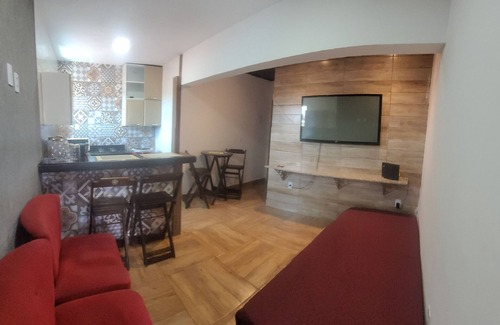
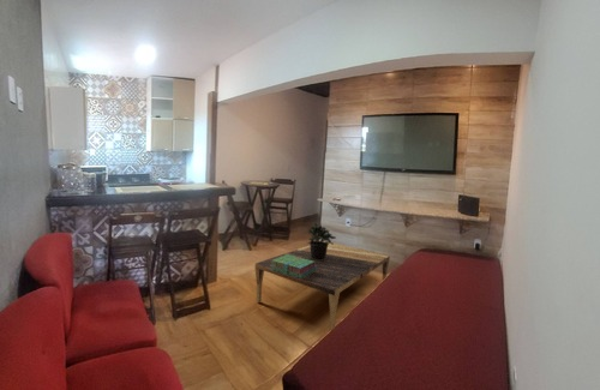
+ coffee table [254,240,391,332]
+ potted plant [307,222,337,260]
+ stack of books [270,254,316,280]
